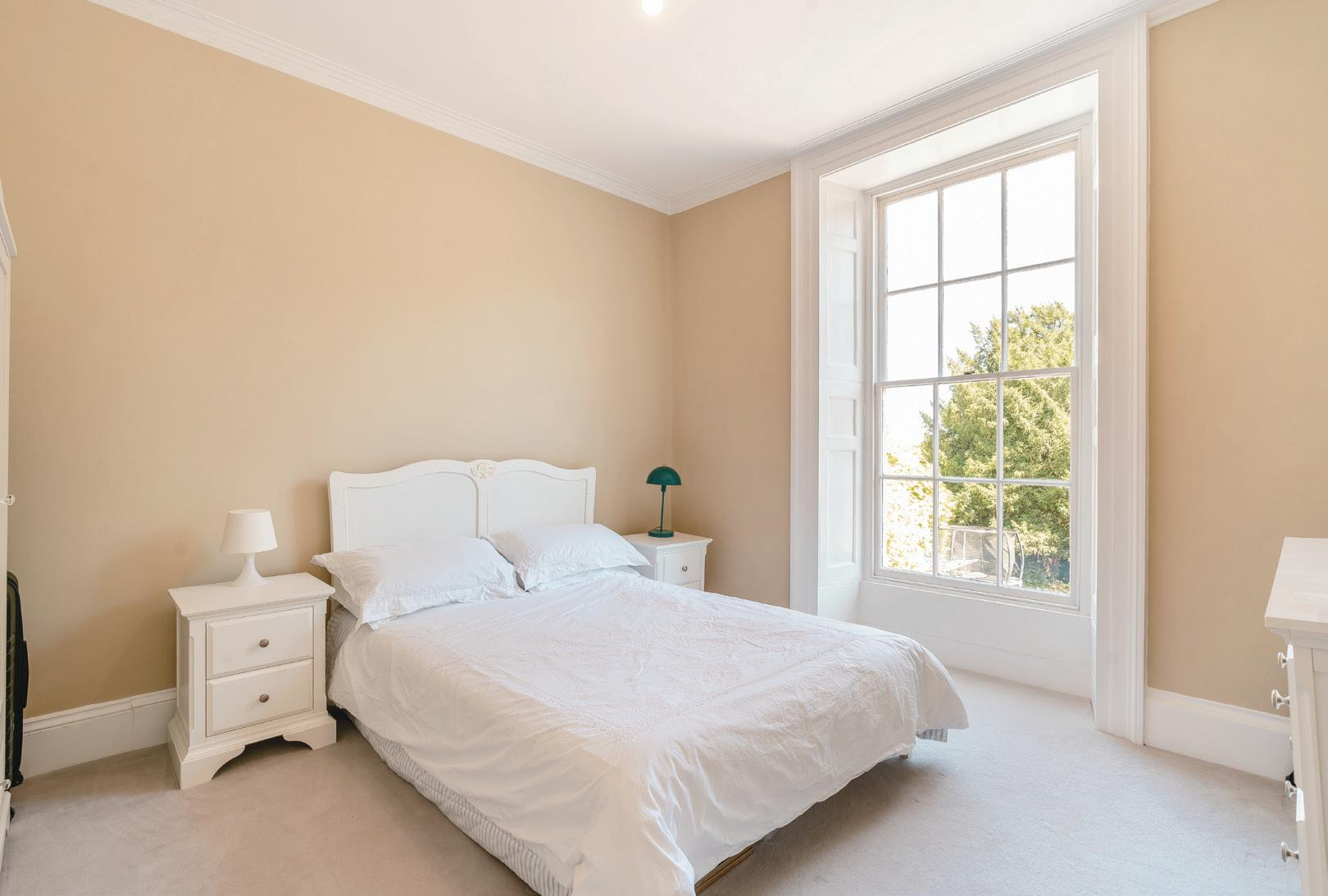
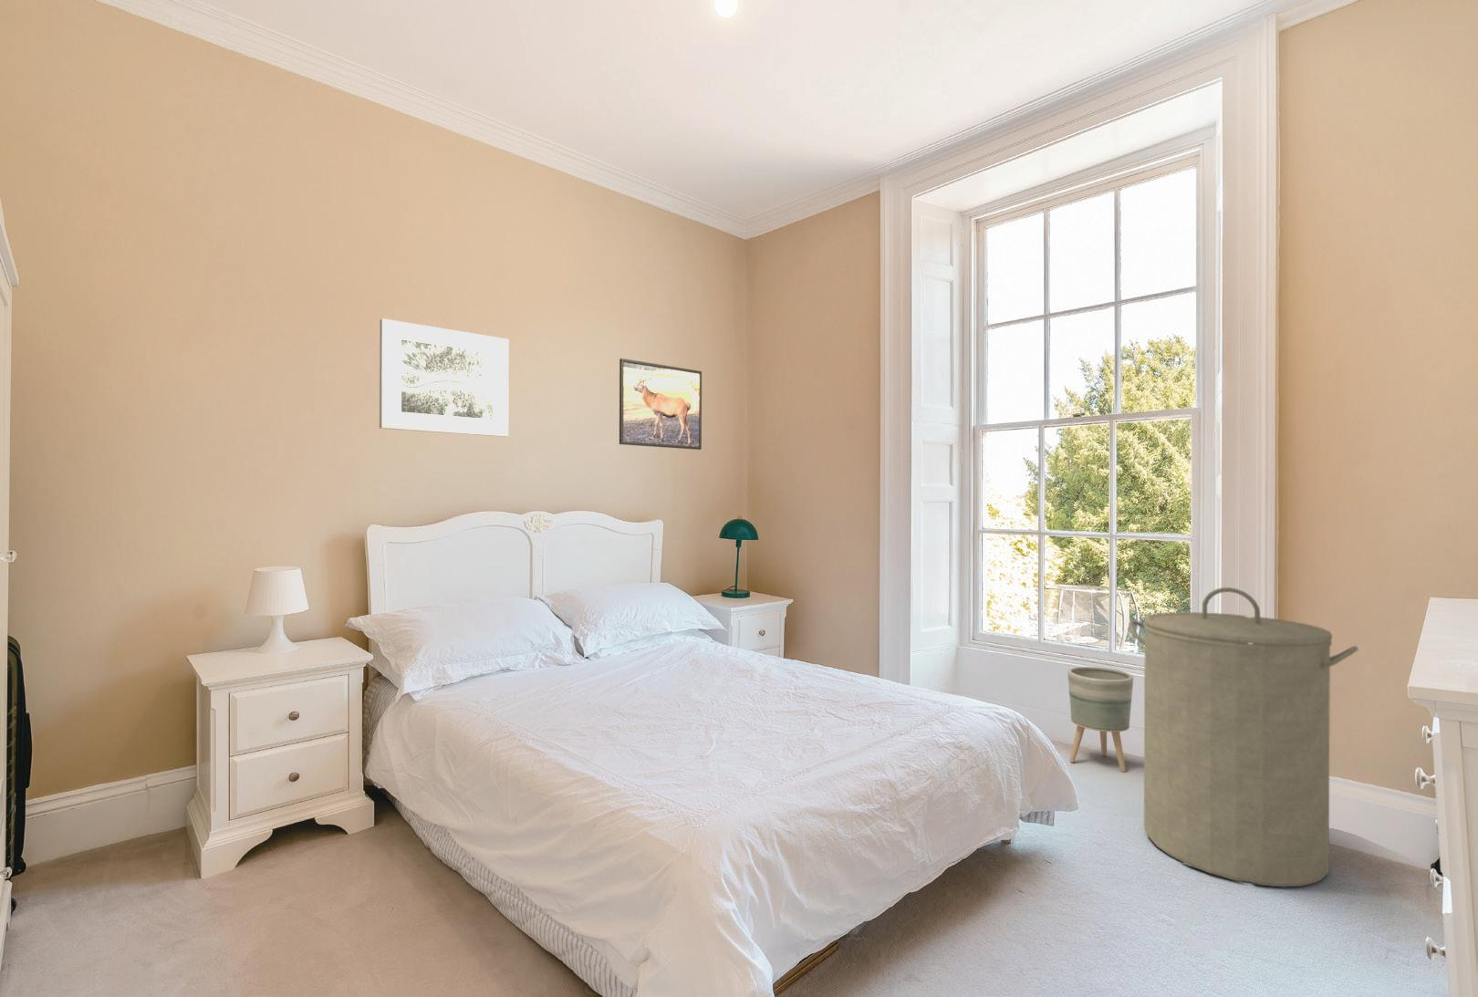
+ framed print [619,357,702,451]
+ planter [1066,665,1134,773]
+ laundry hamper [1127,586,1359,888]
+ wall art [378,317,510,437]
